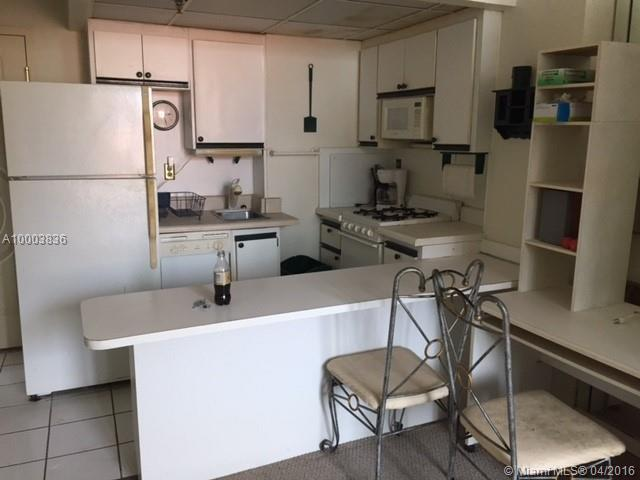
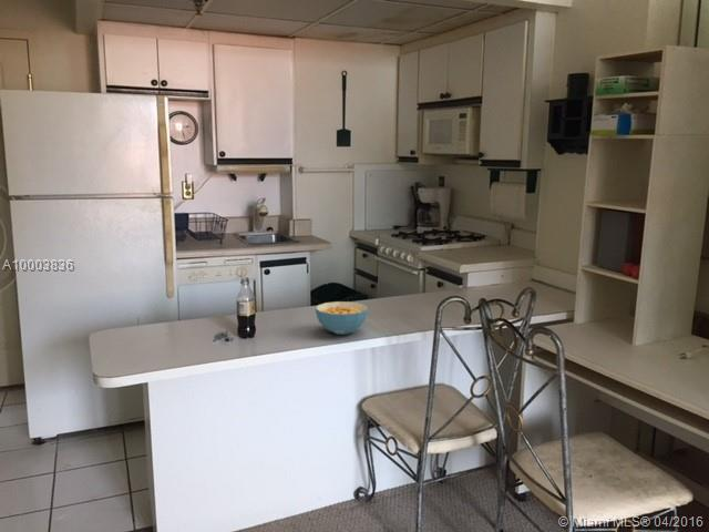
+ cereal bowl [315,300,369,336]
